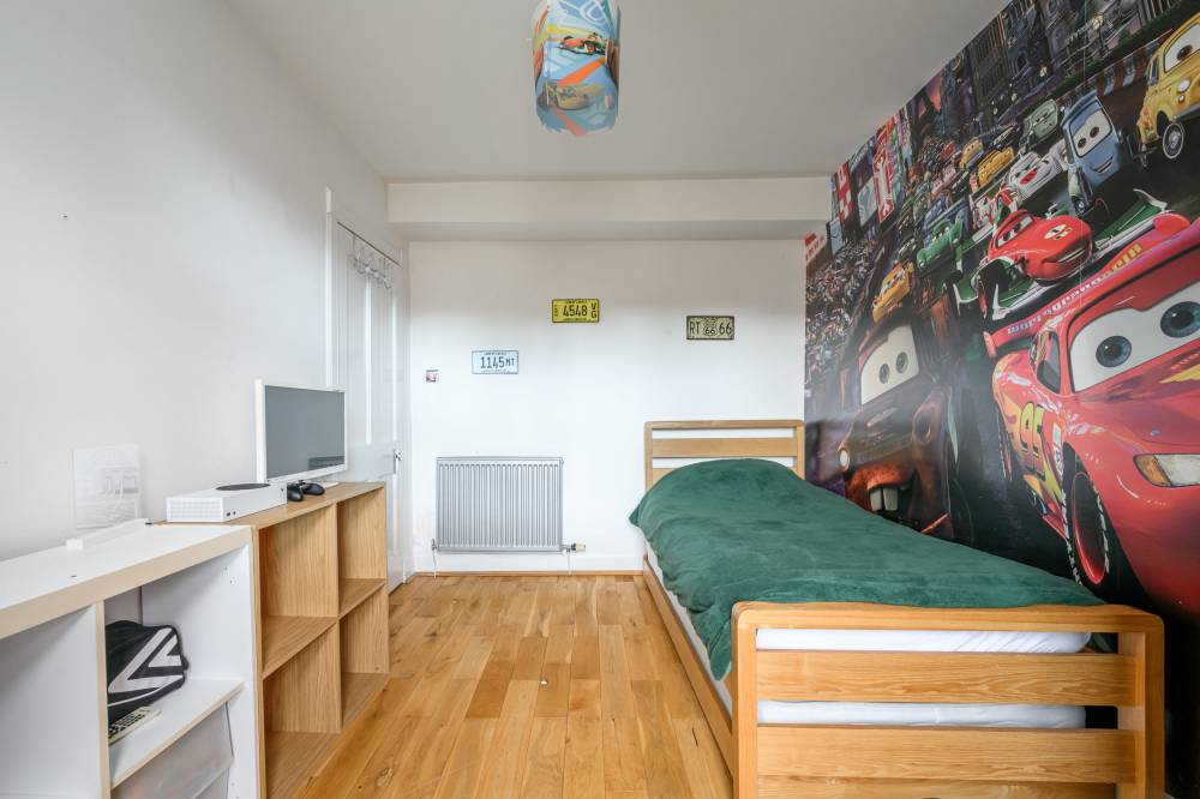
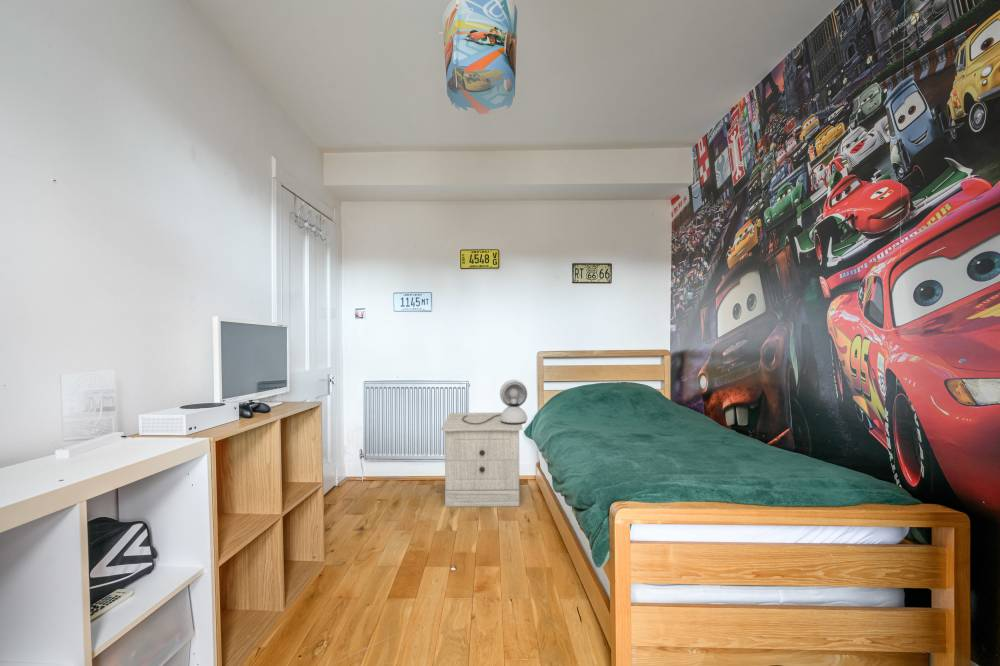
+ nightstand [440,412,523,508]
+ table lamp [462,379,528,425]
